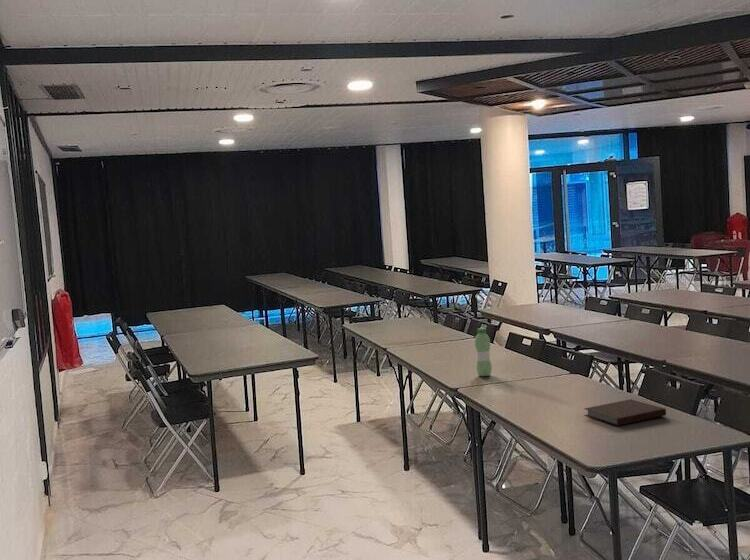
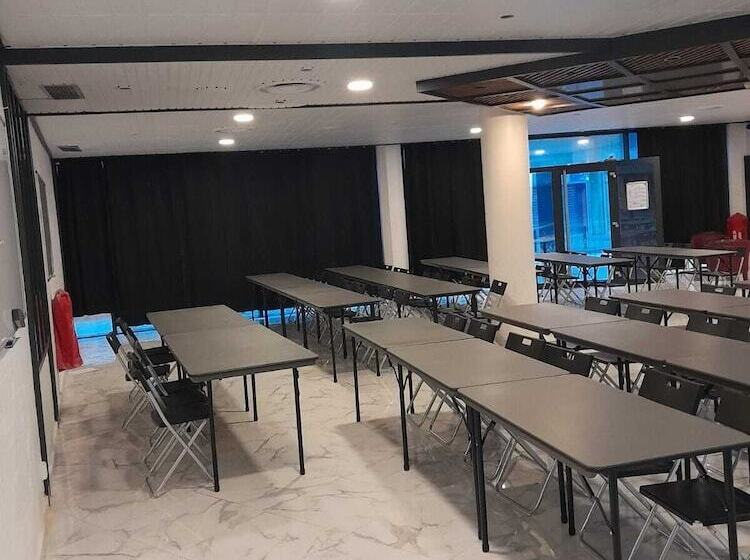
- water bottle [474,327,493,377]
- notebook [583,398,667,427]
